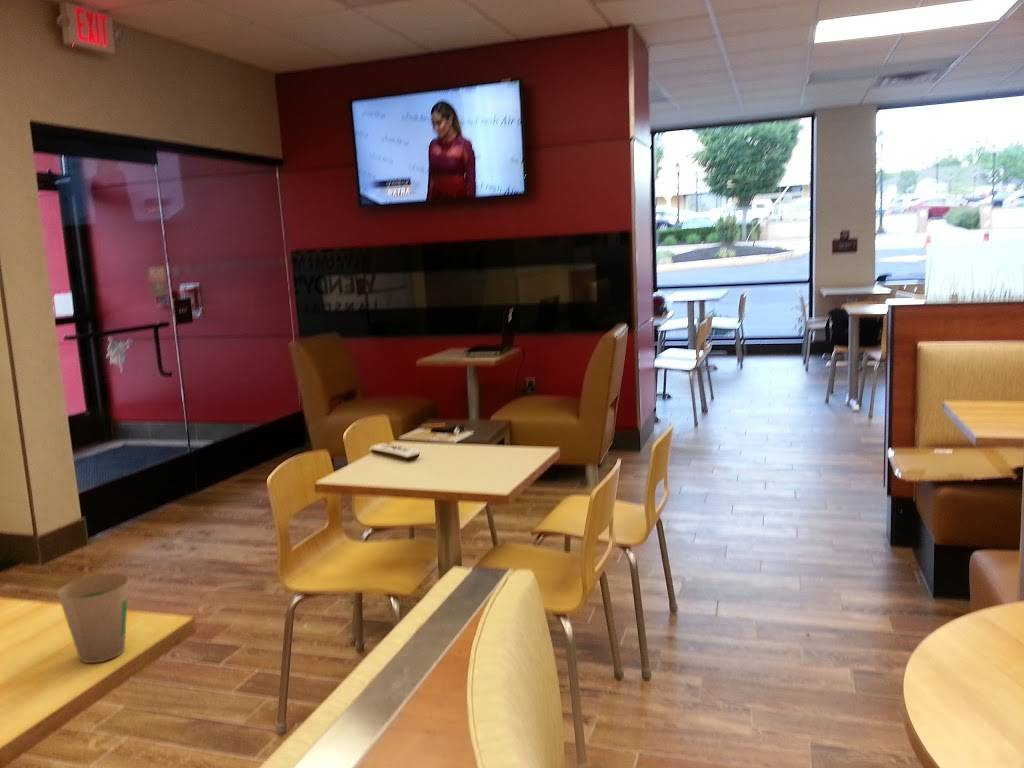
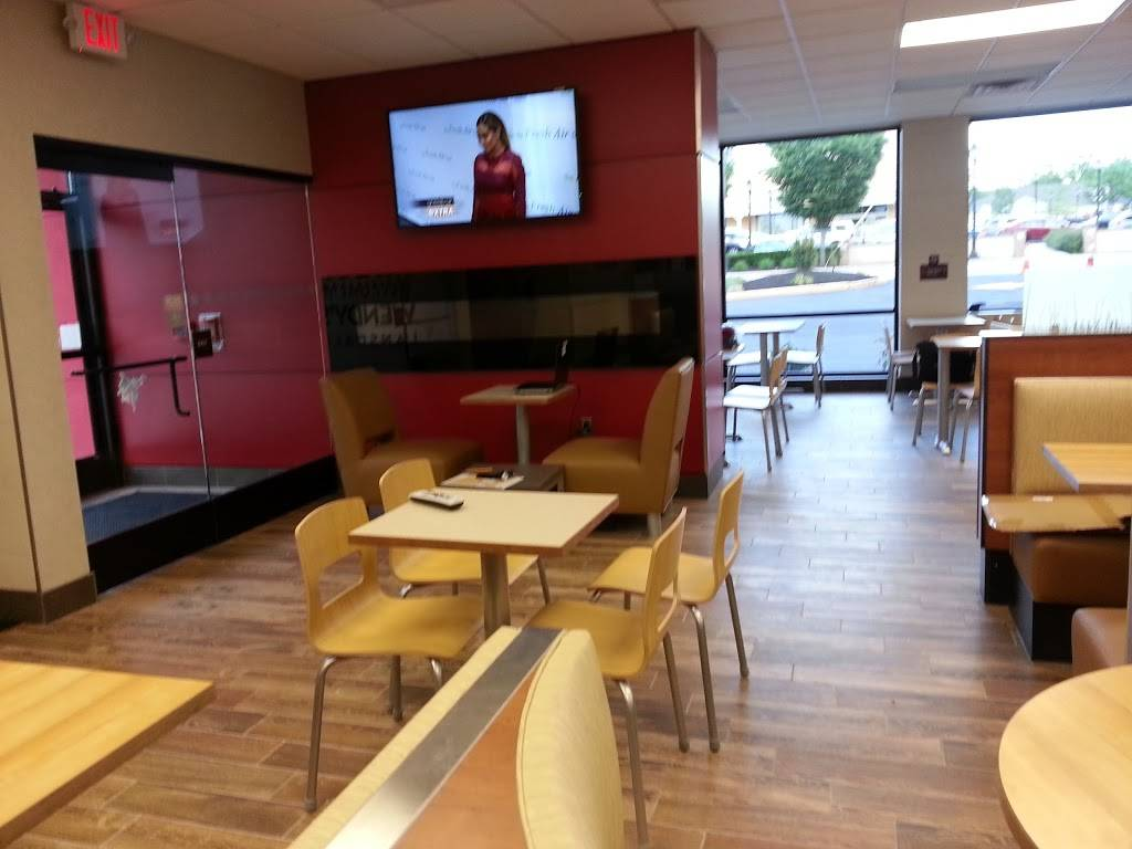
- paper cup [57,572,129,664]
